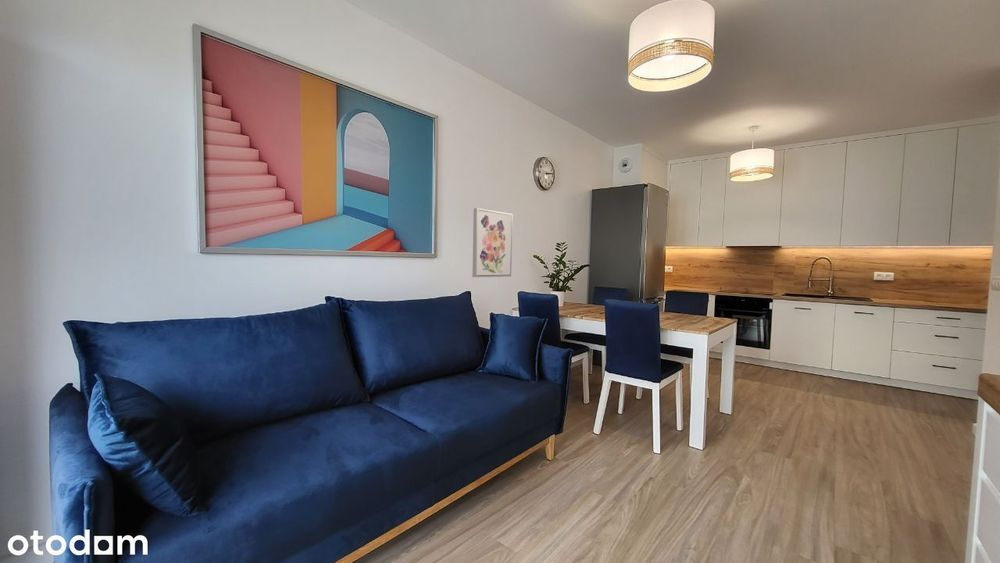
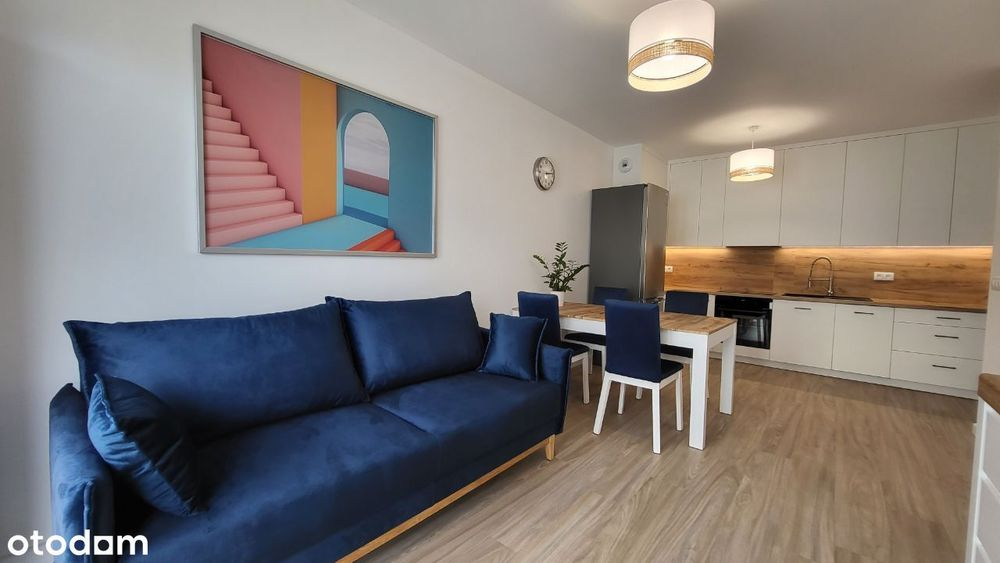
- wall art [471,207,514,278]
